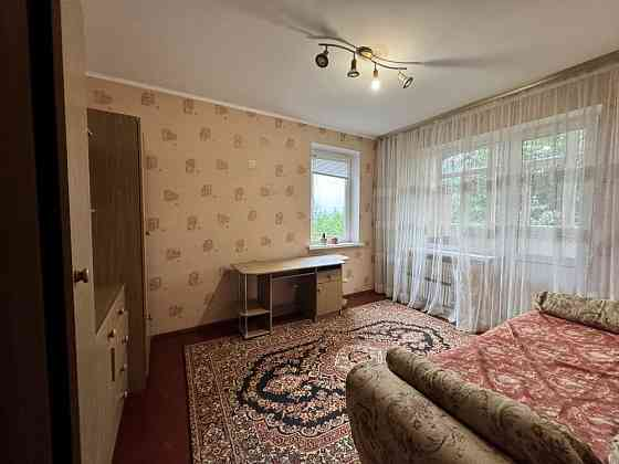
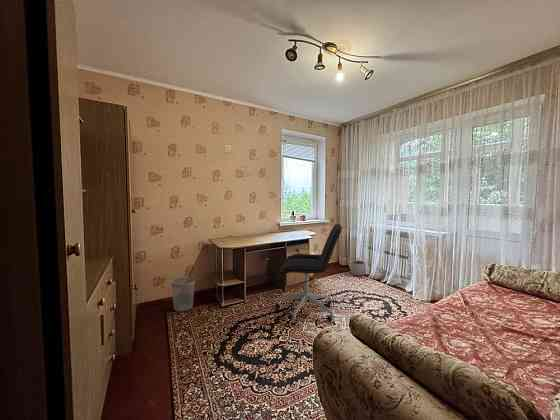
+ office chair [274,223,343,325]
+ wastebasket [170,276,196,312]
+ plant pot [349,259,367,277]
